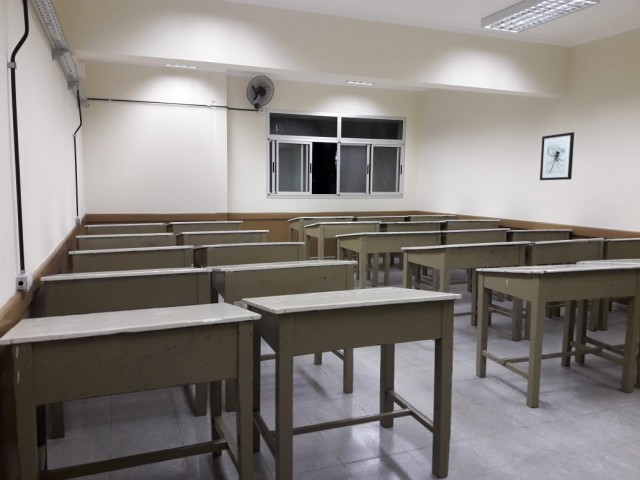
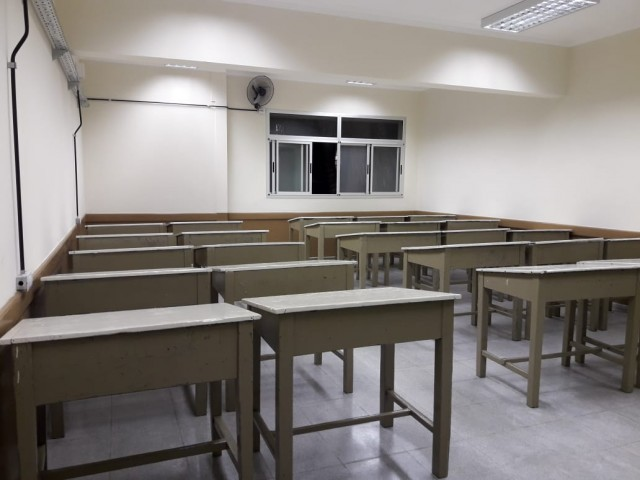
- wall art [539,131,575,181]
